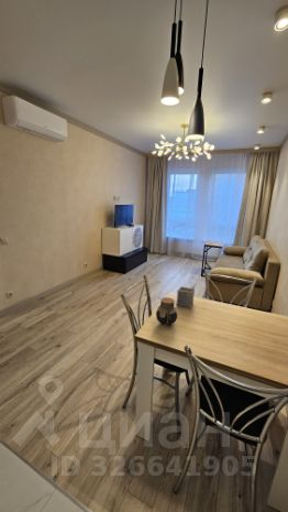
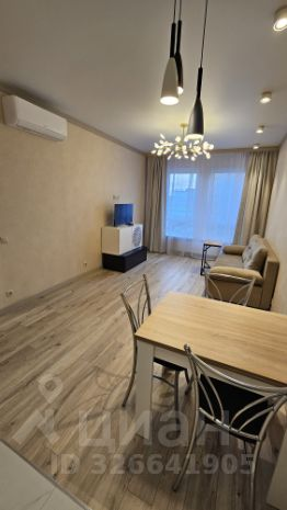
- jar [155,296,178,326]
- napkin holder [176,283,196,308]
